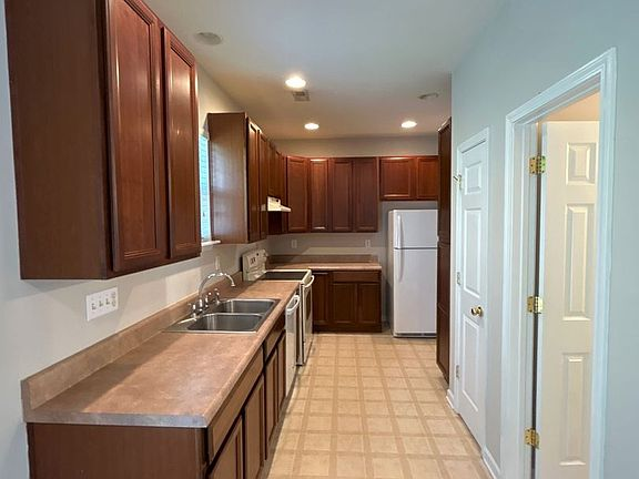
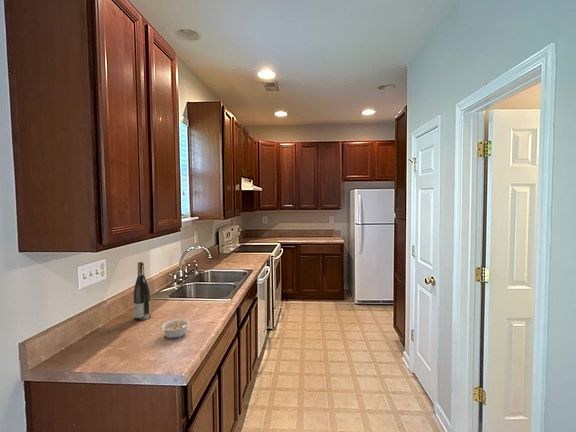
+ legume [160,318,190,340]
+ wine bottle [132,261,151,322]
